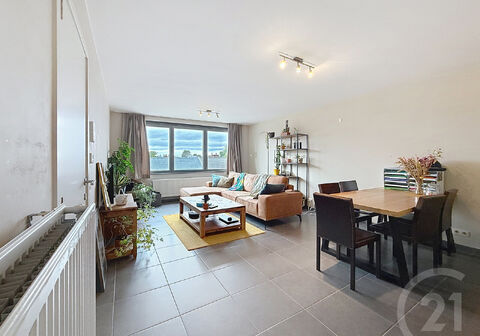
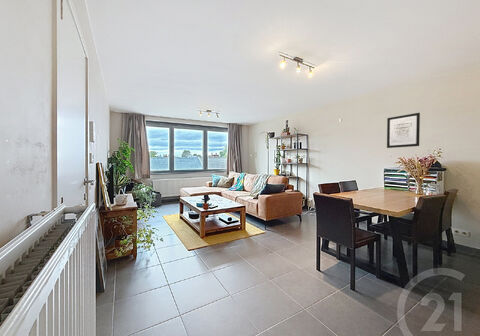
+ wall art [386,112,421,149]
